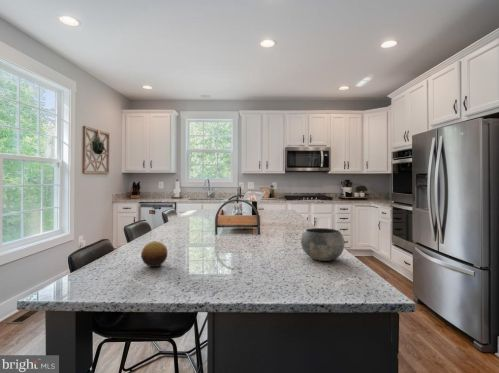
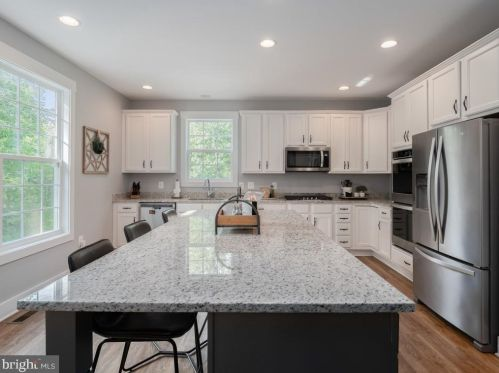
- bowl [300,227,345,262]
- fruit [140,240,169,268]
